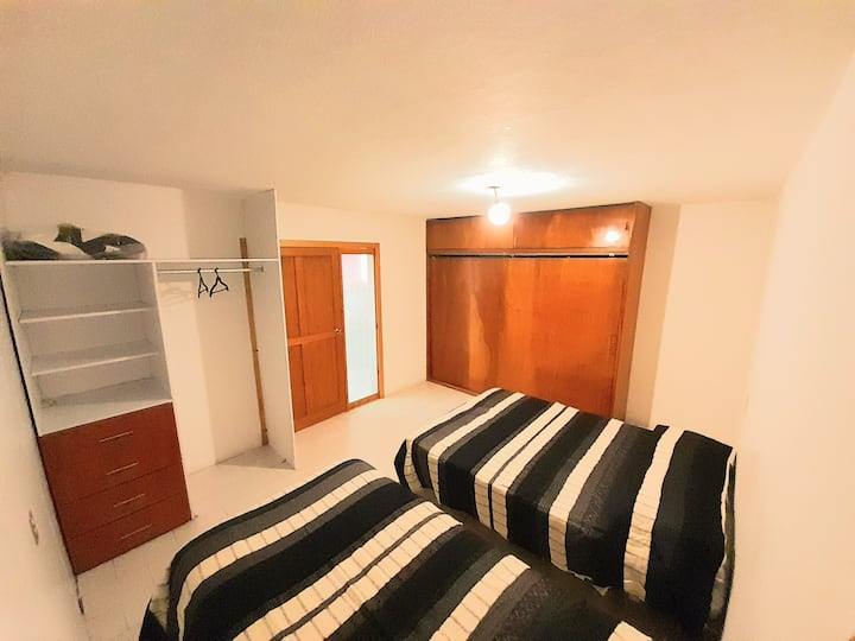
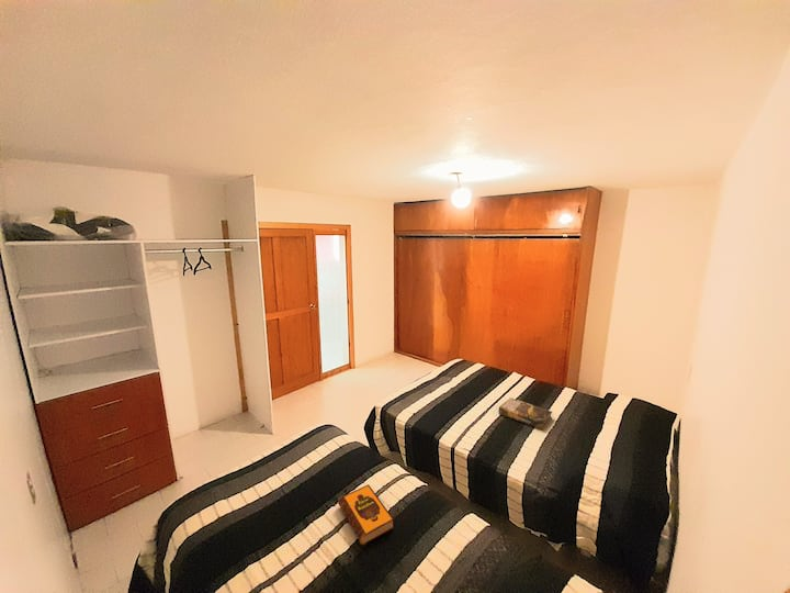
+ book [498,396,553,430]
+ hardback book [337,484,395,546]
